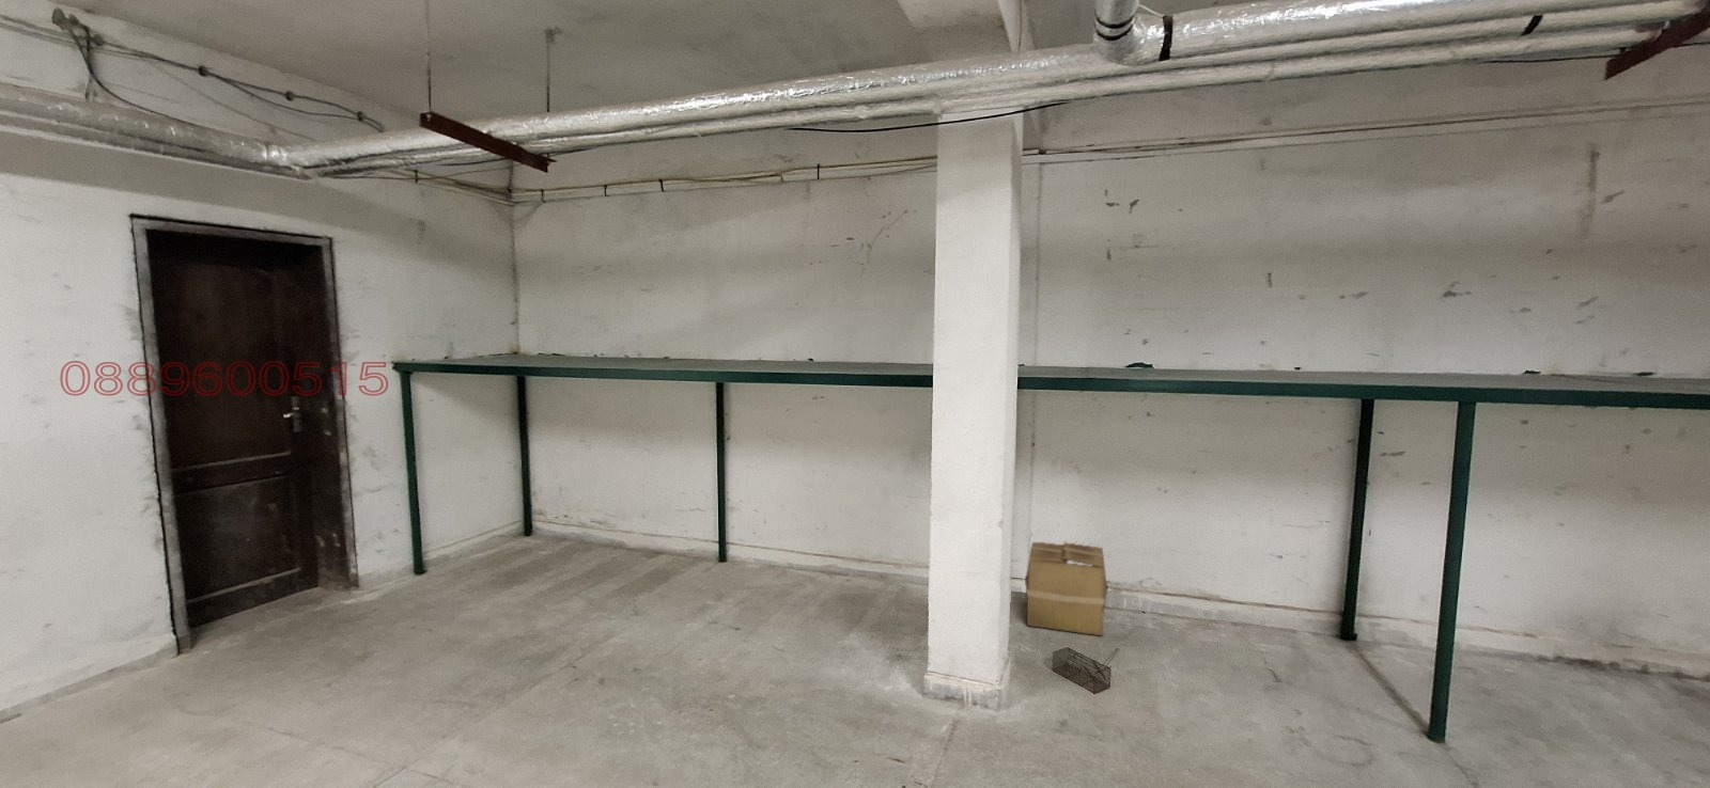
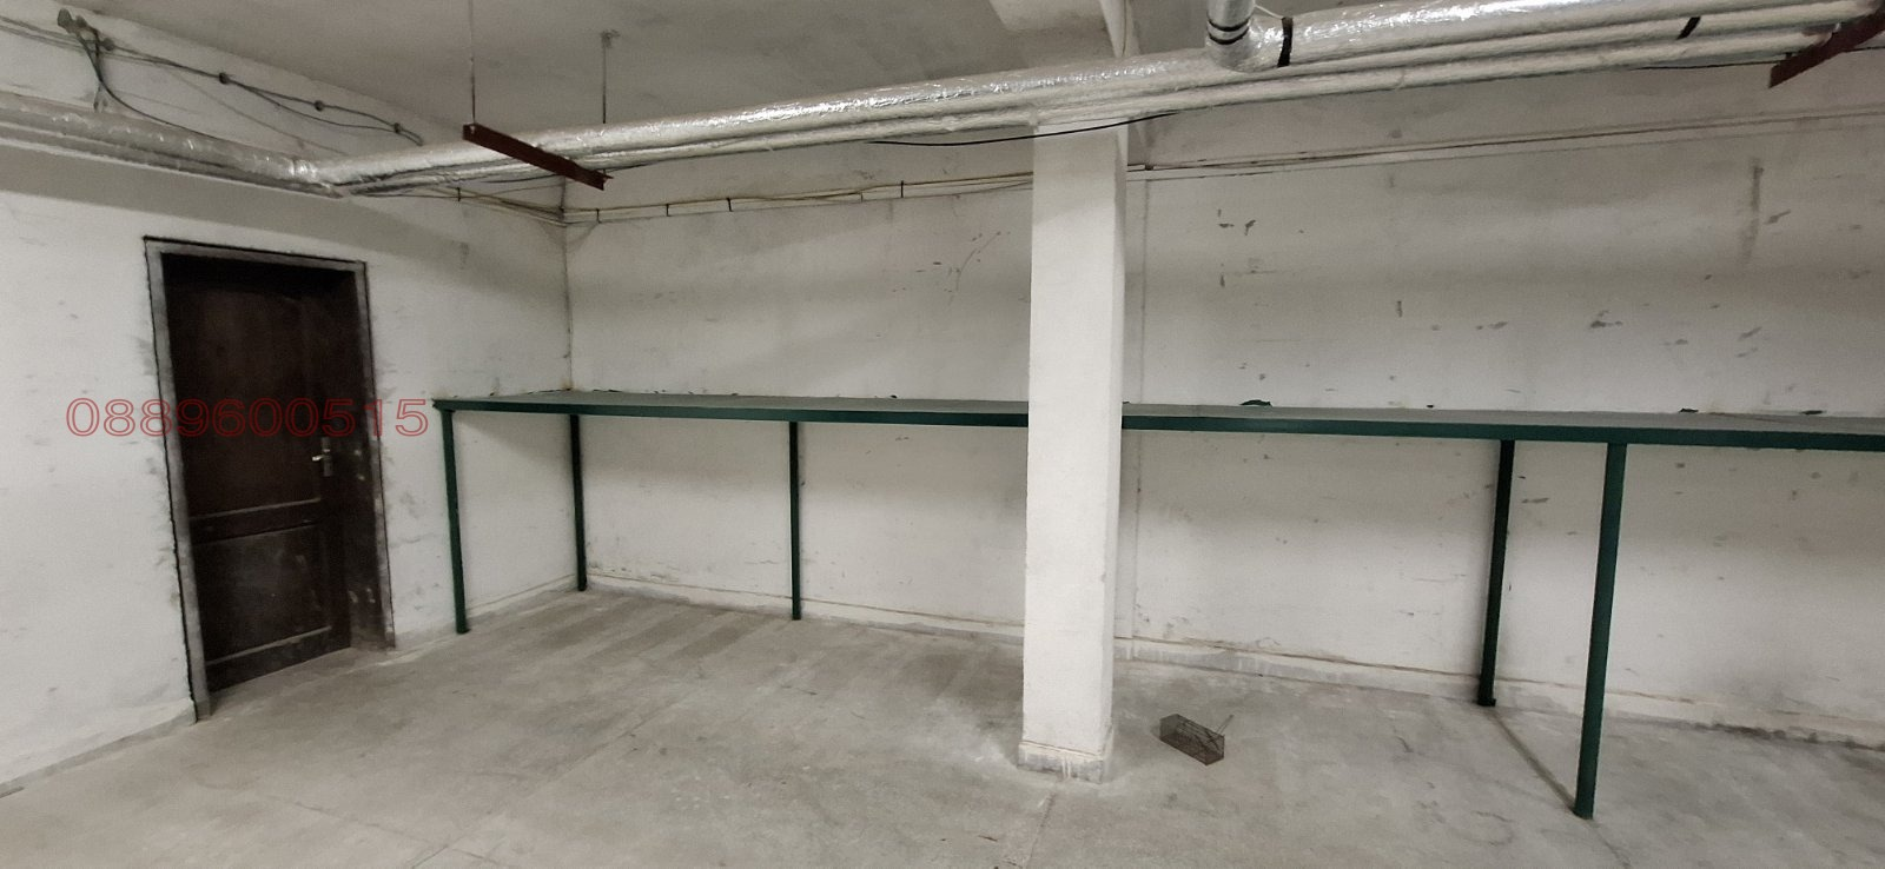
- cardboard box [1024,542,1109,637]
